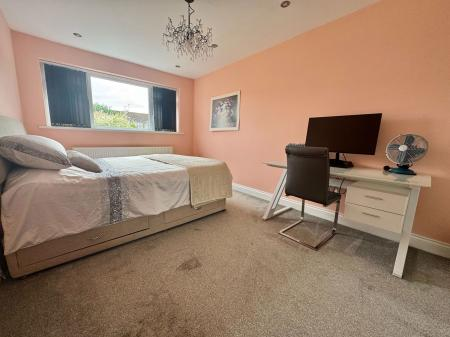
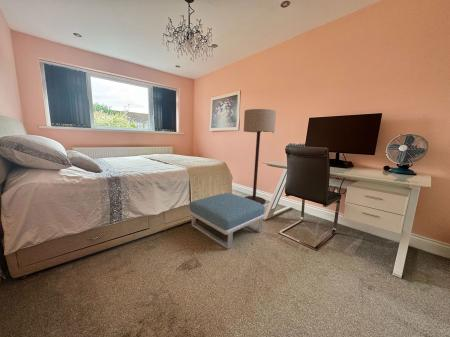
+ footstool [188,192,266,250]
+ floor lamp [243,108,277,205]
